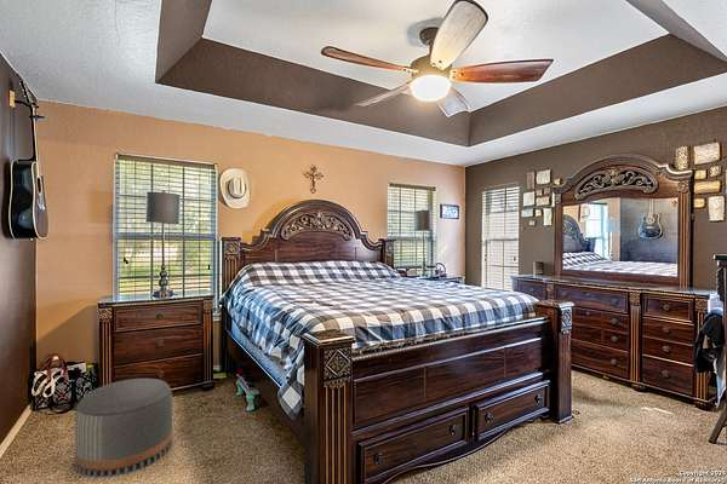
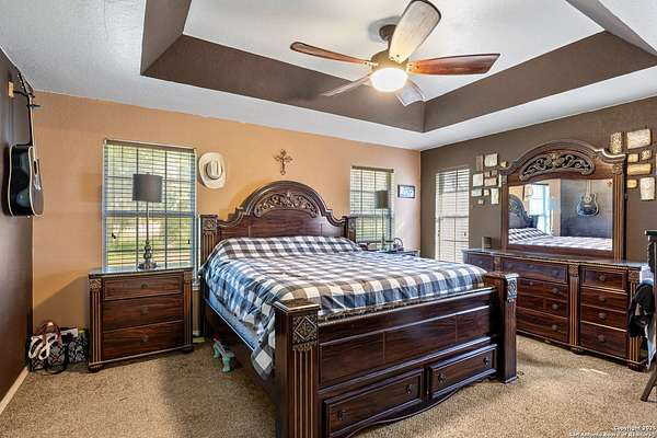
- pouf [74,378,173,479]
